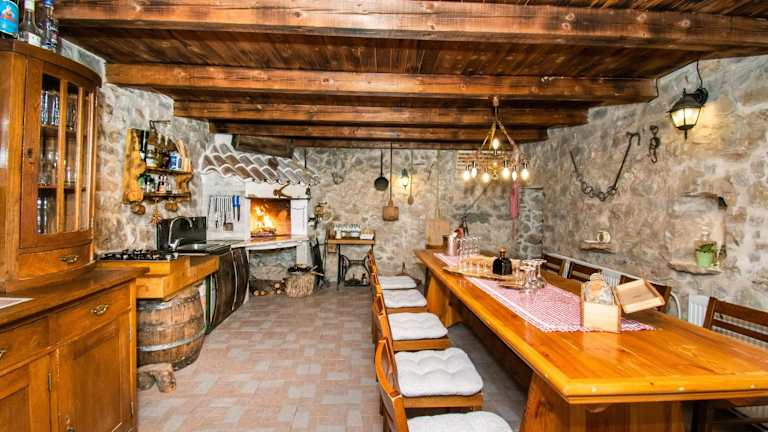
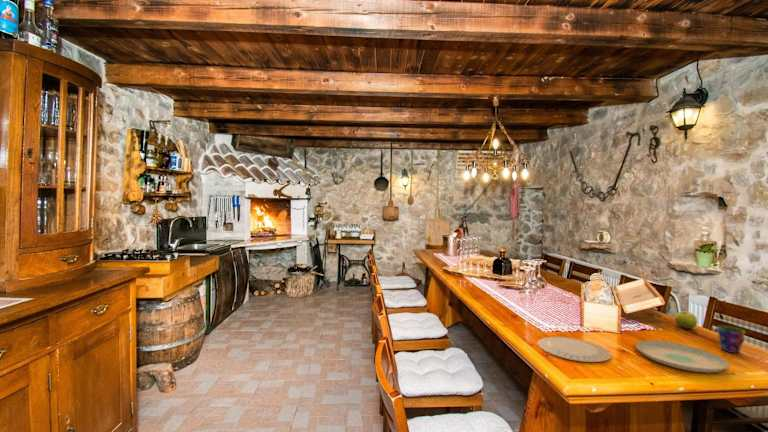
+ plate [635,340,730,374]
+ chinaware [536,336,612,363]
+ cup [716,325,746,354]
+ fruit [674,310,698,330]
